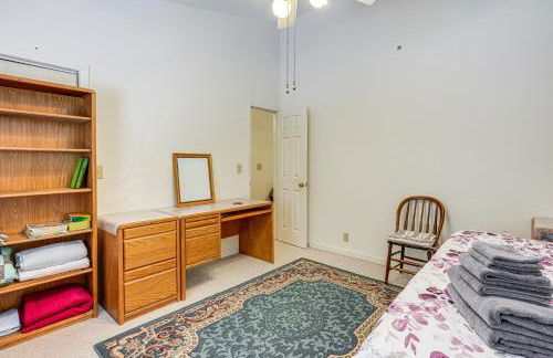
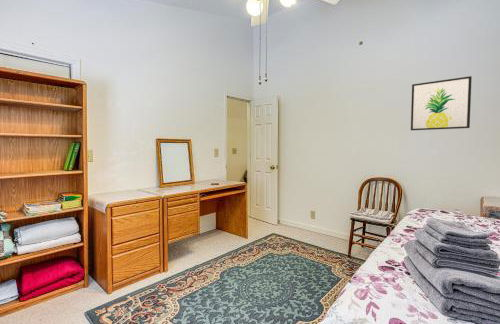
+ wall art [410,75,473,131]
